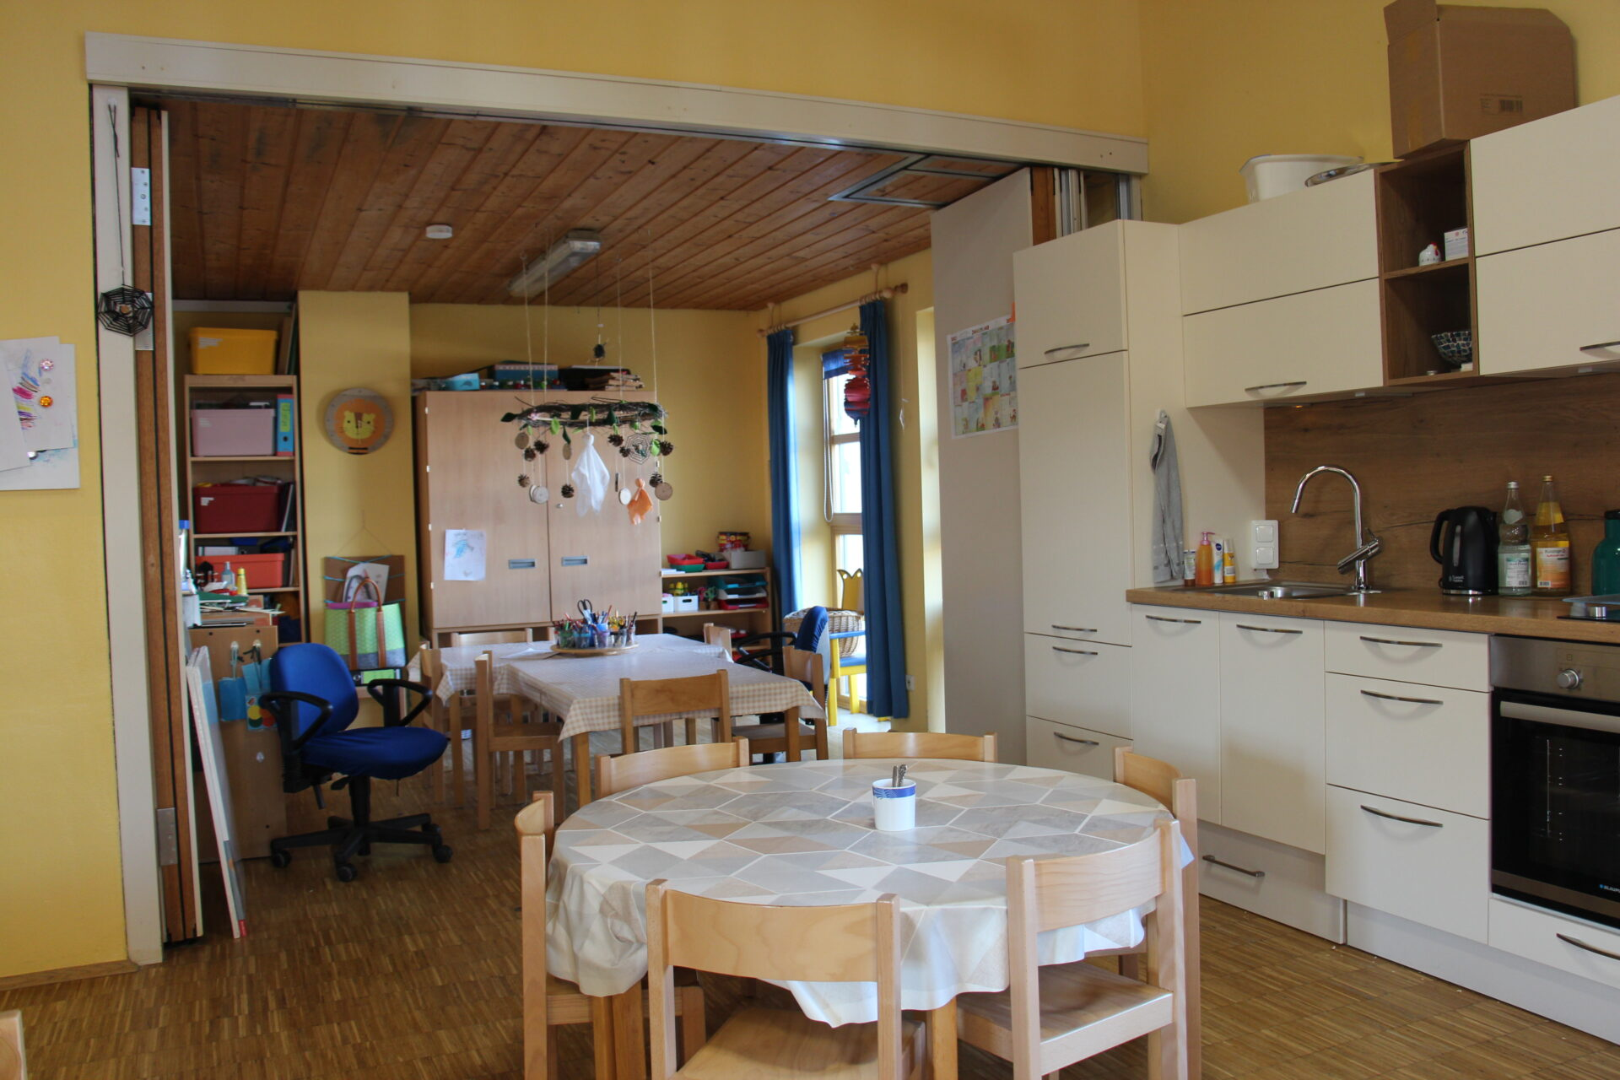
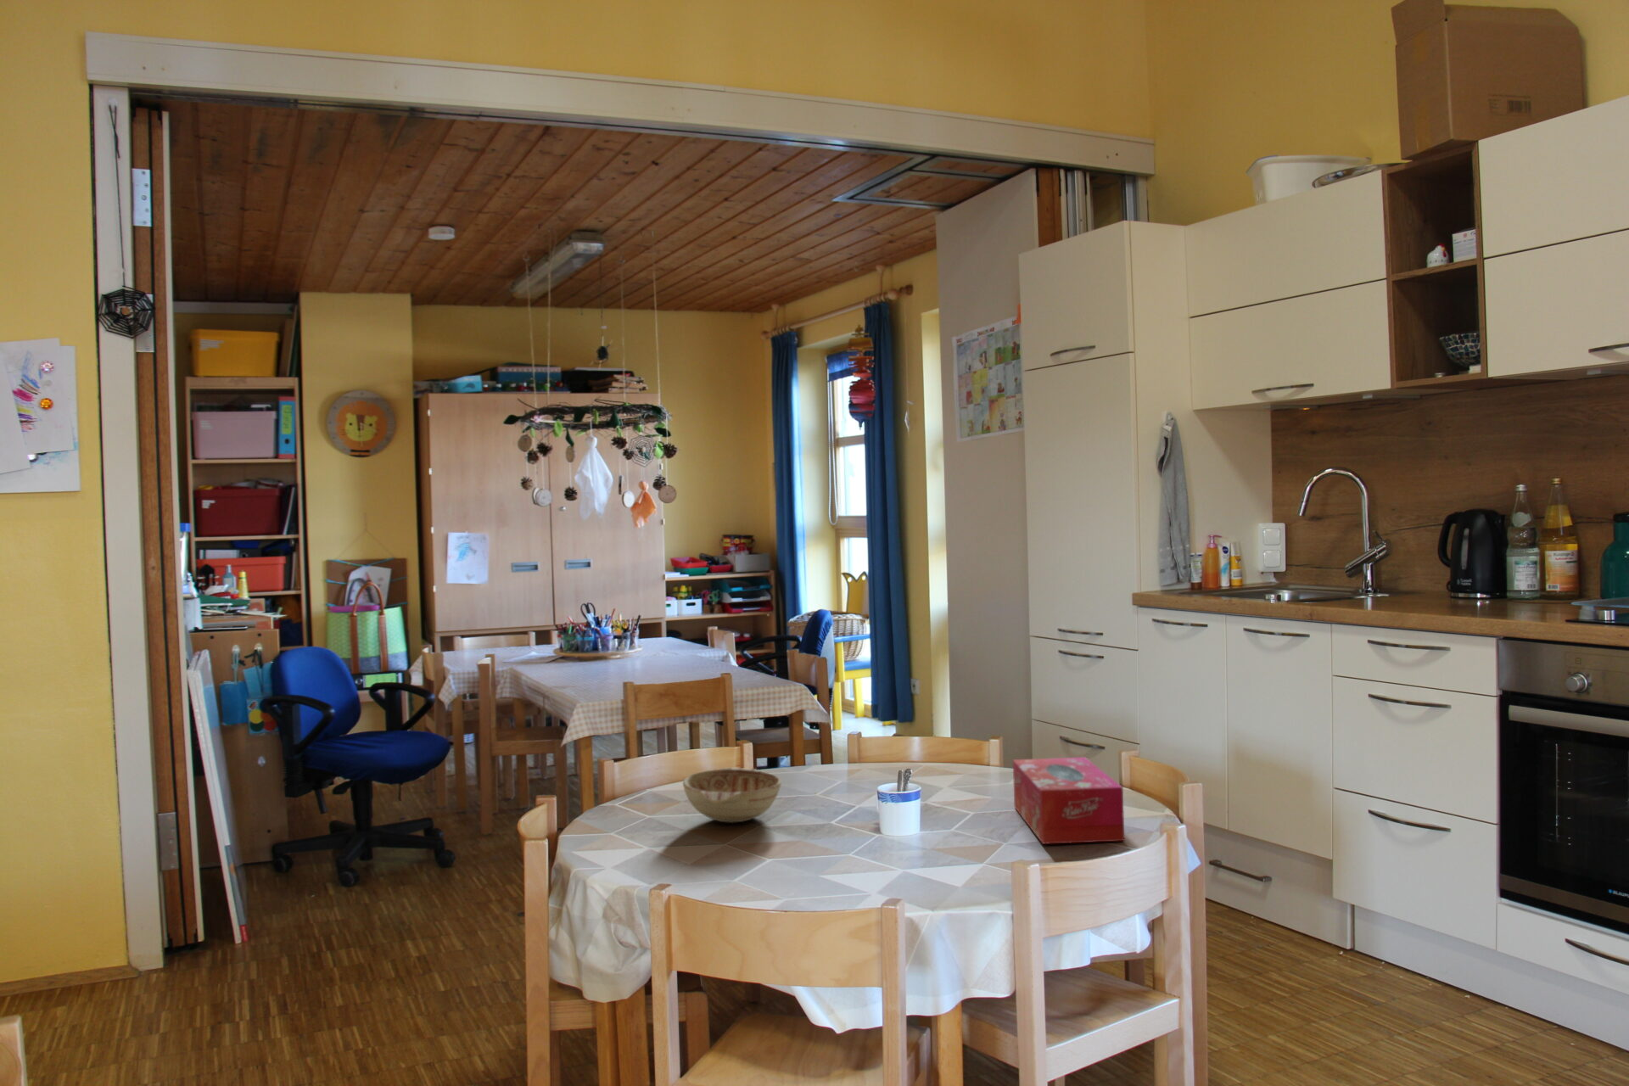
+ decorative bowl [682,767,782,824]
+ tissue box [1012,756,1125,845]
